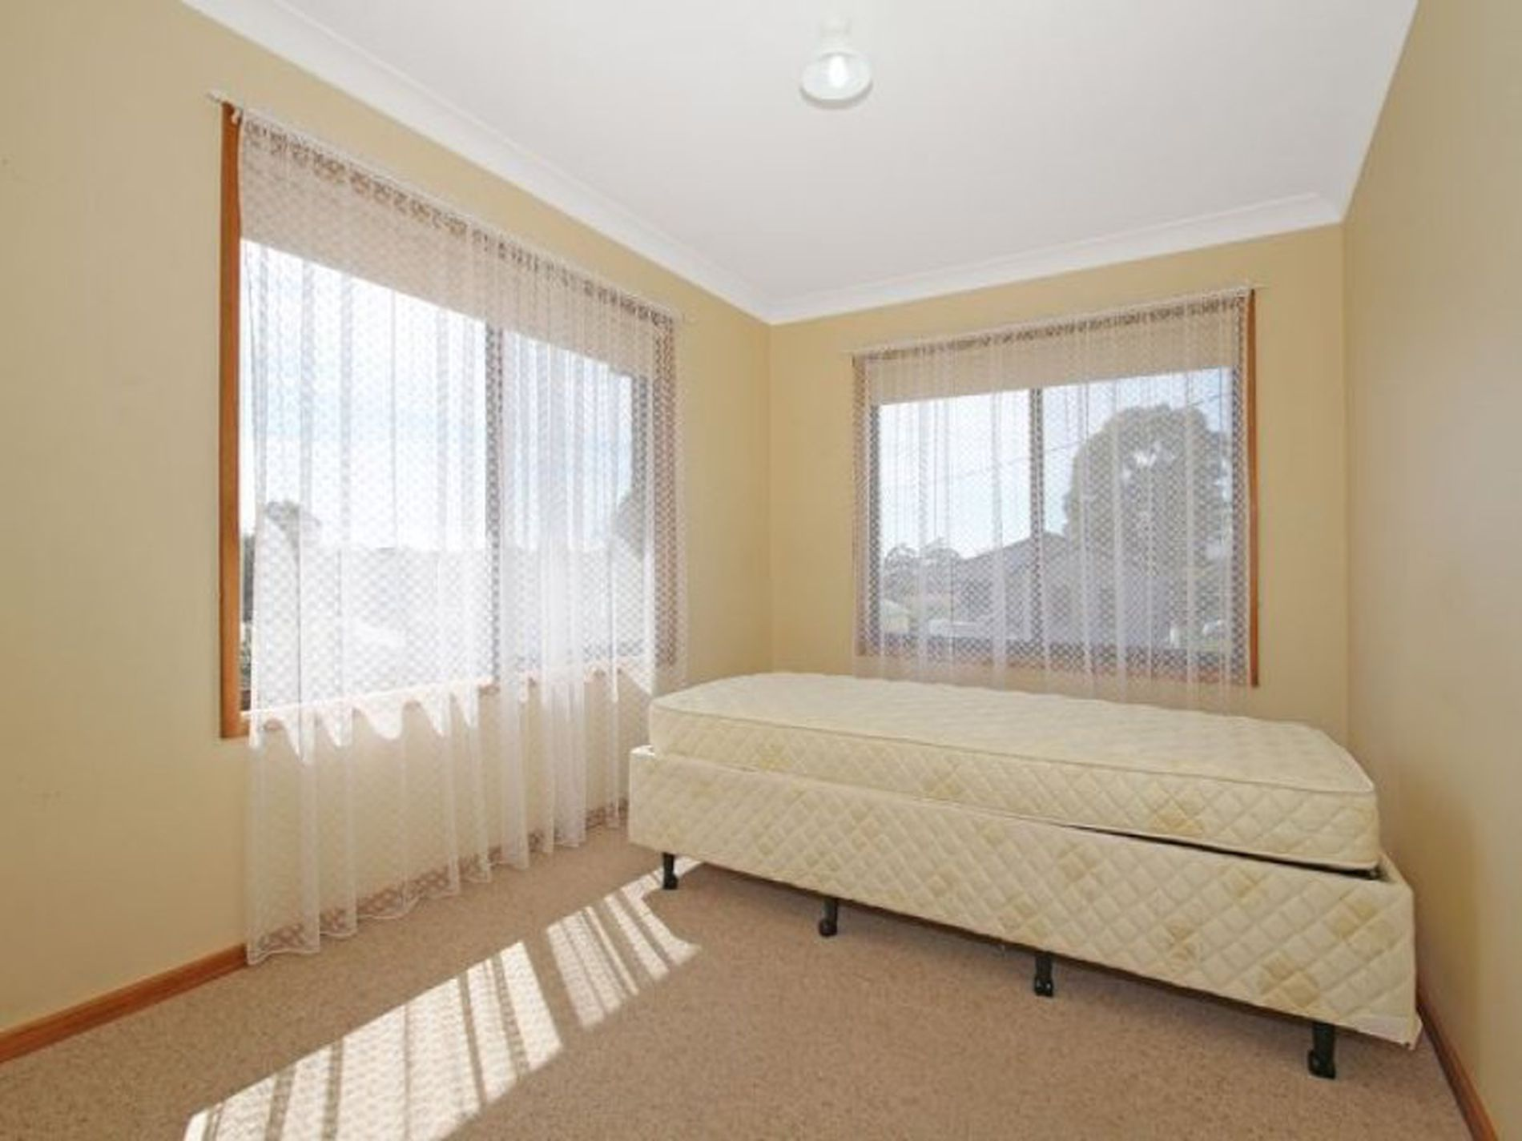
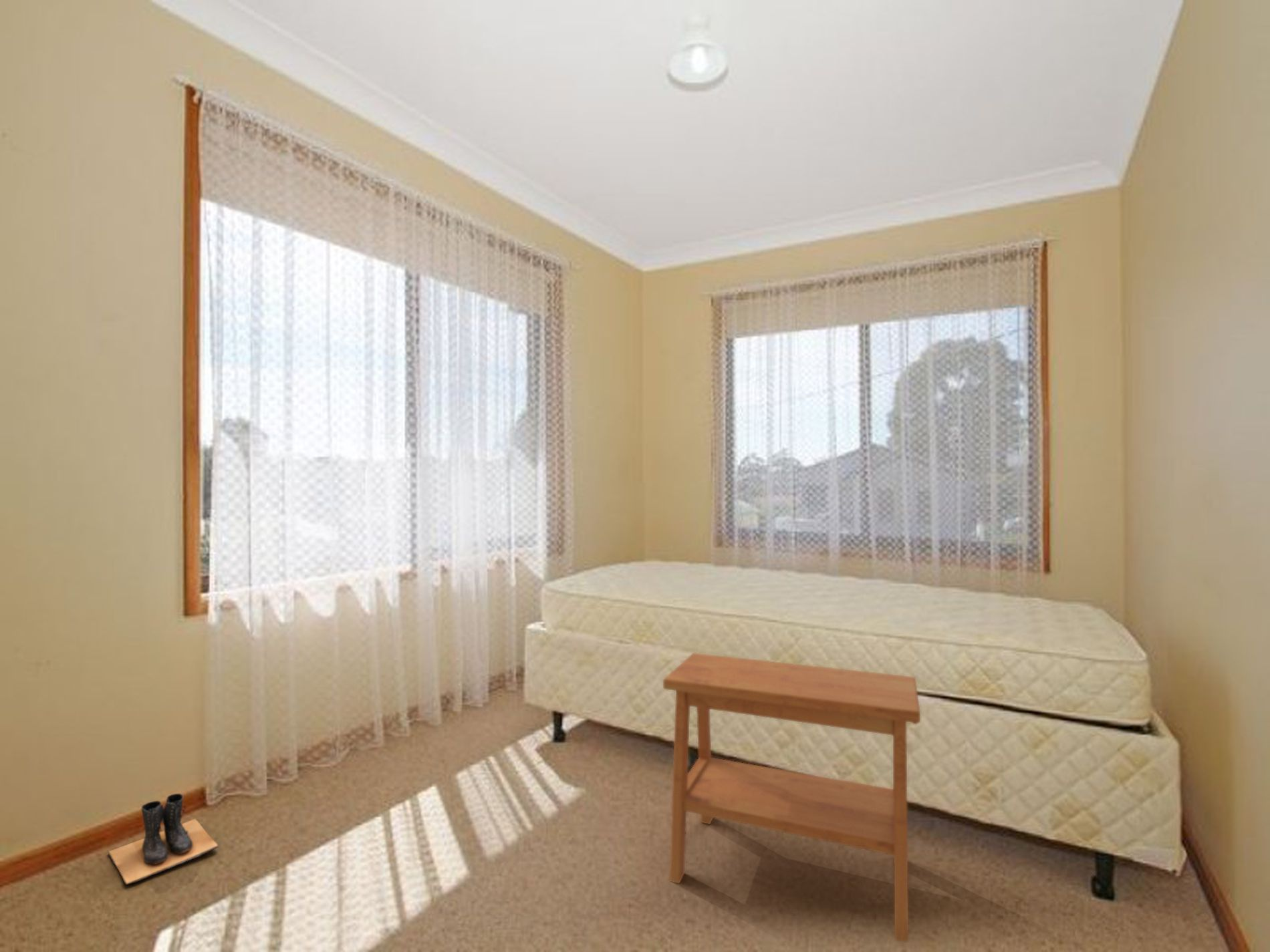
+ side table [662,652,921,943]
+ boots [108,793,219,885]
